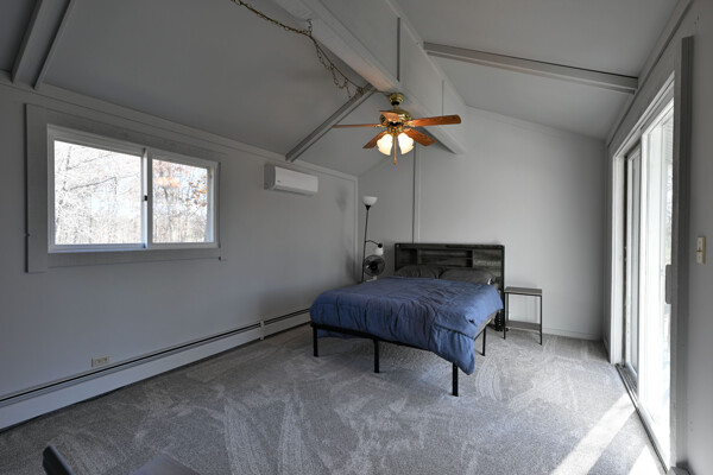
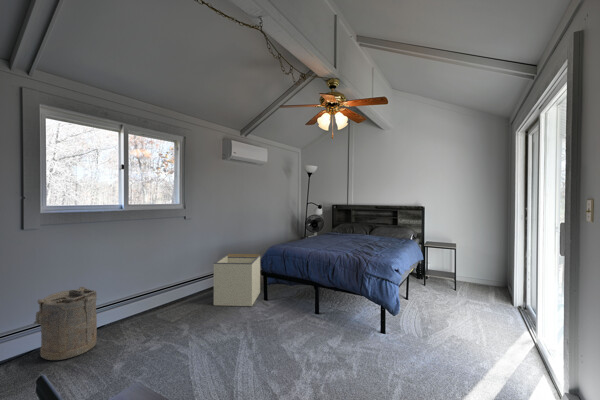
+ storage bin [213,253,261,307]
+ laundry hamper [33,286,98,361]
